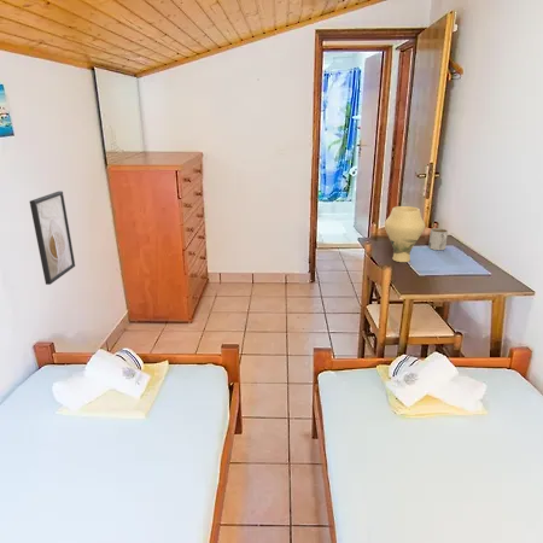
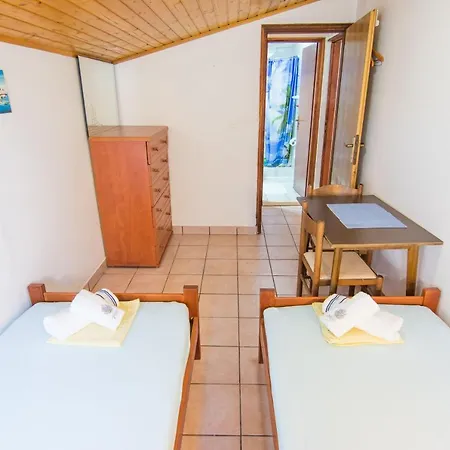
- vase [384,205,426,263]
- mug [428,227,449,251]
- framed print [29,191,76,286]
